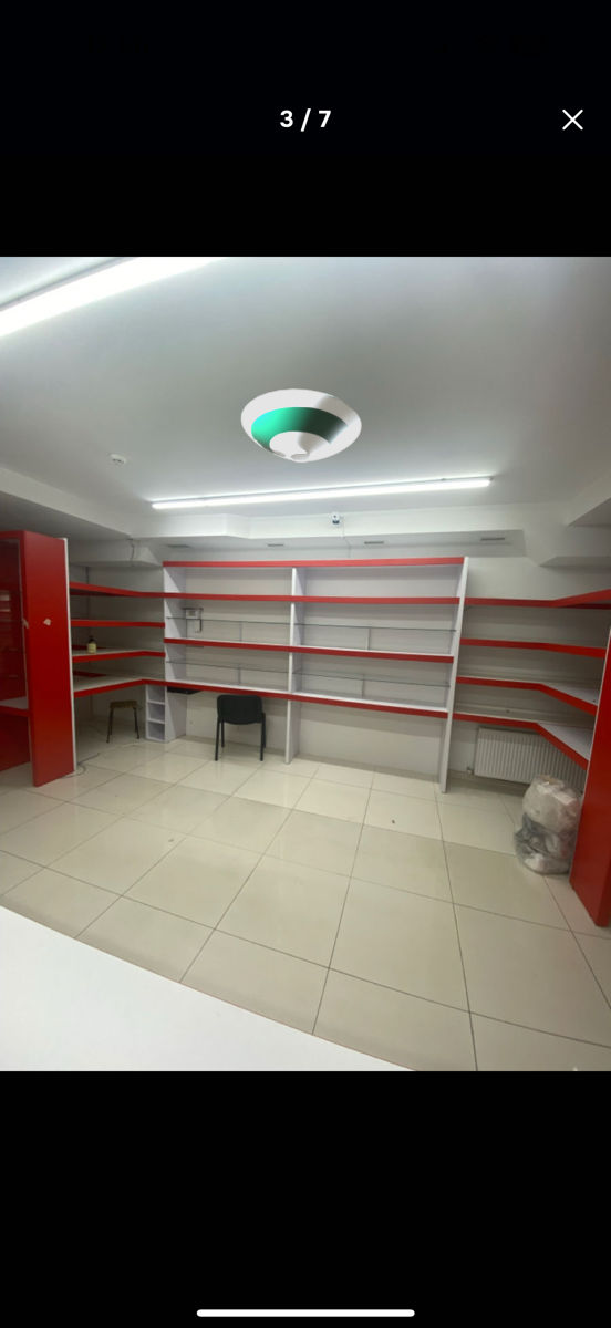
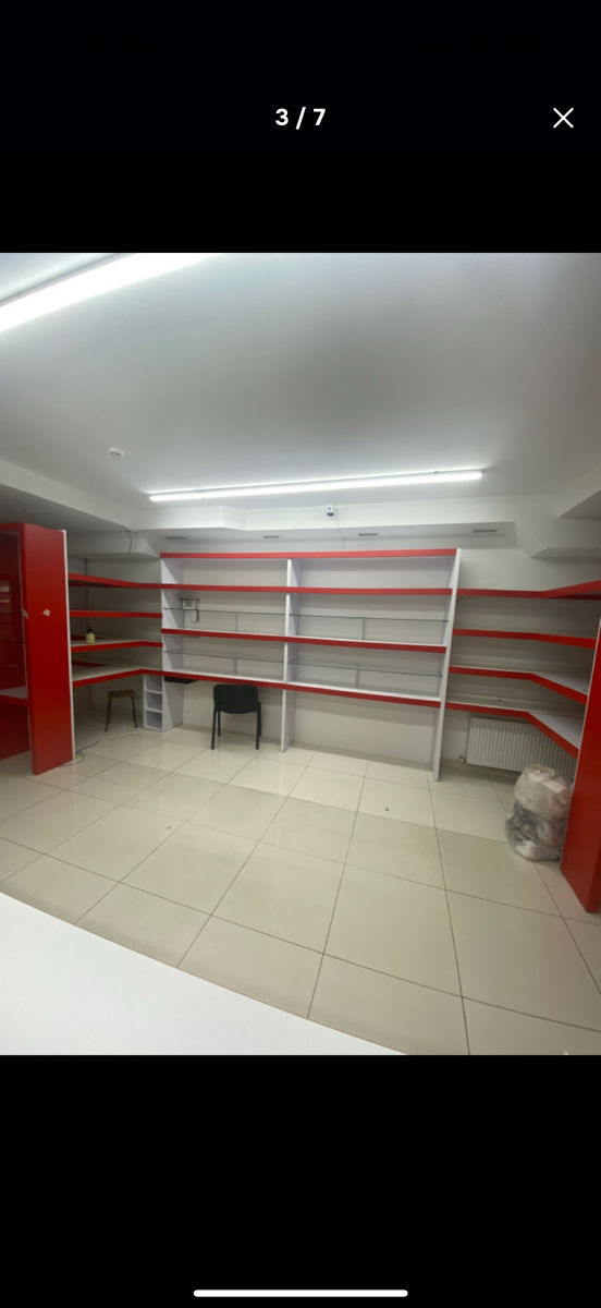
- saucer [240,388,362,464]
